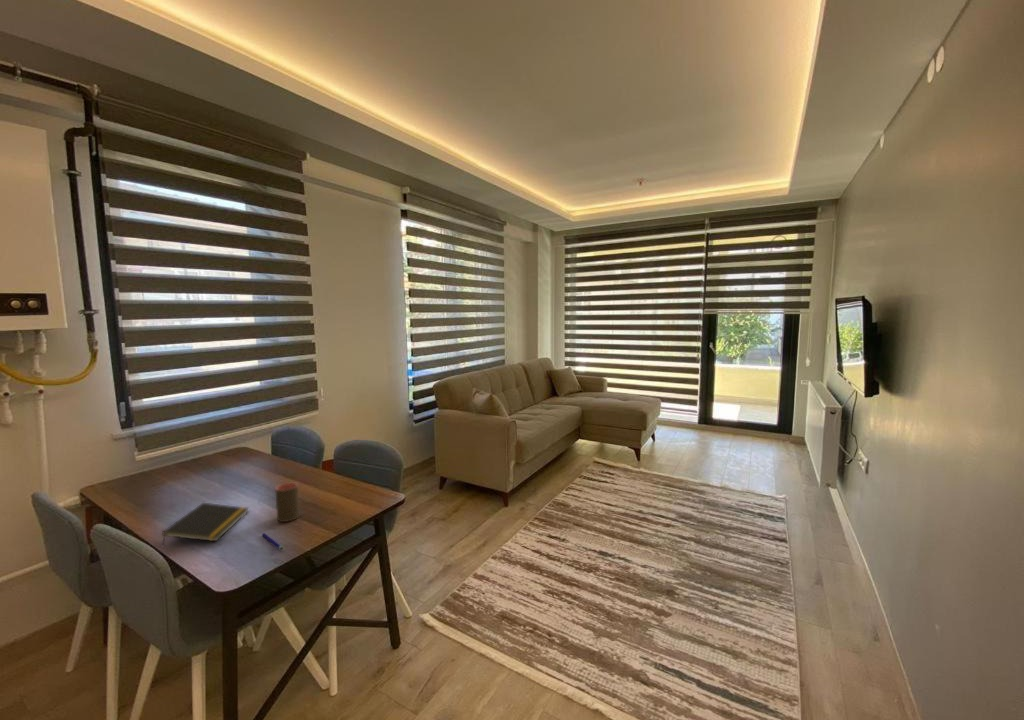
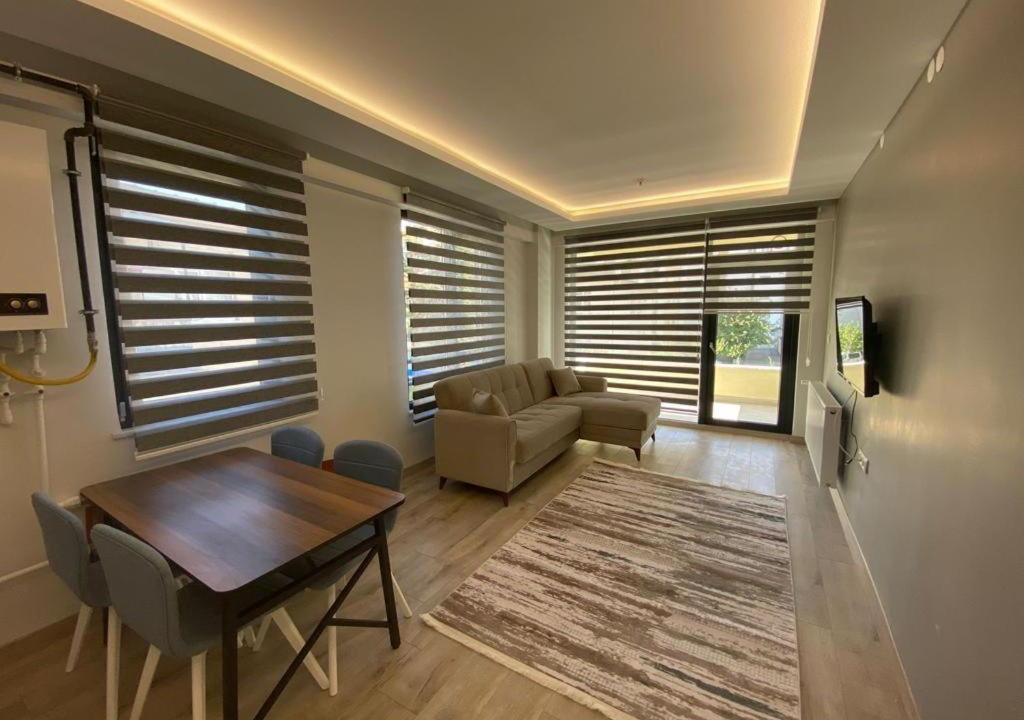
- cup [274,482,300,523]
- notepad [161,502,250,547]
- pen [261,532,284,551]
